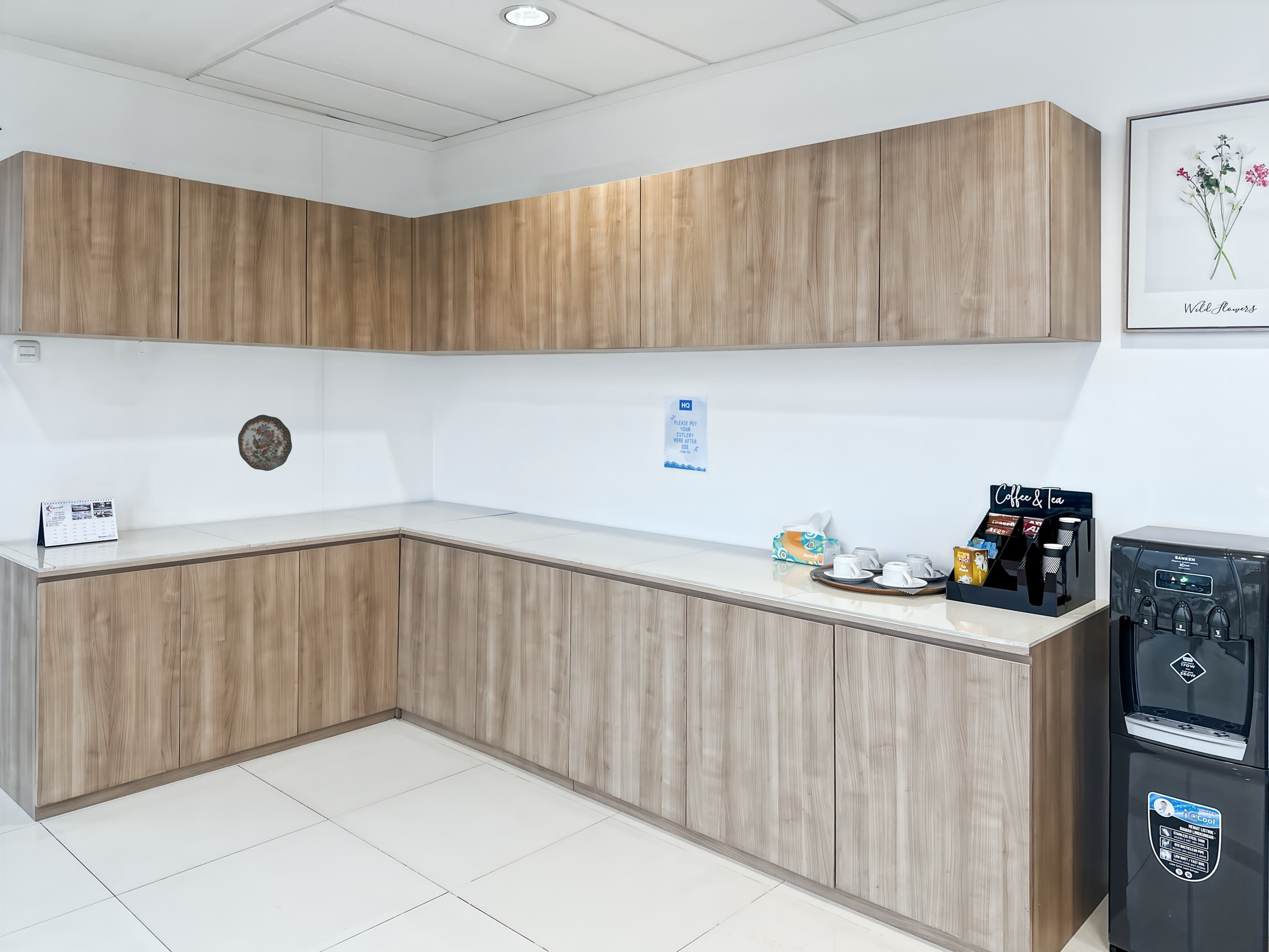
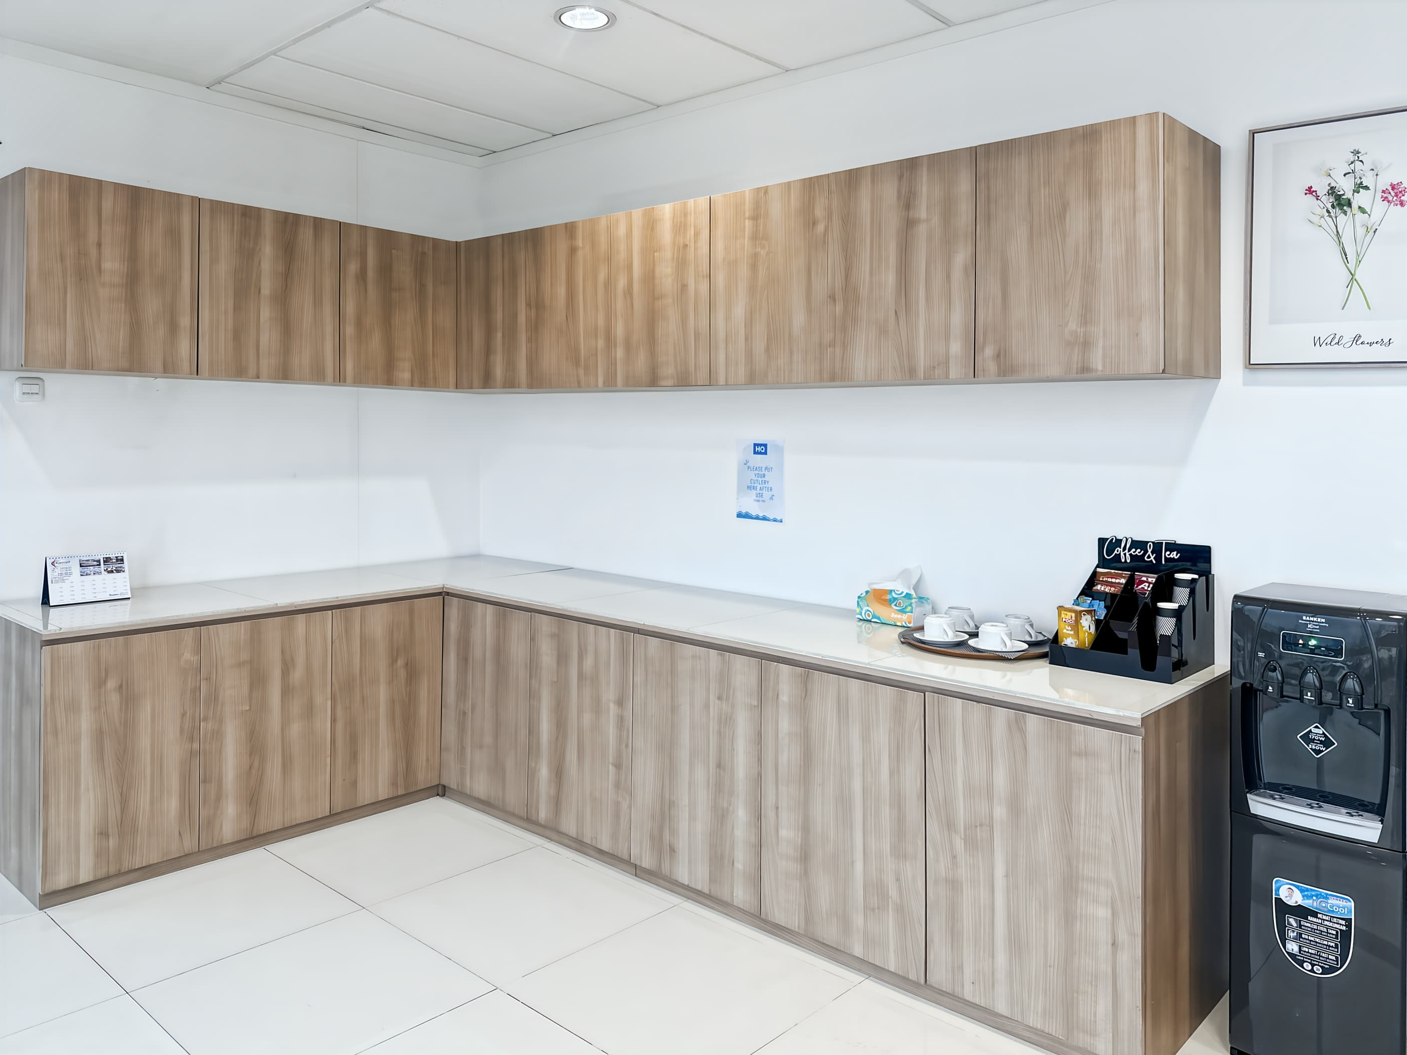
- decorative plate [238,414,293,472]
